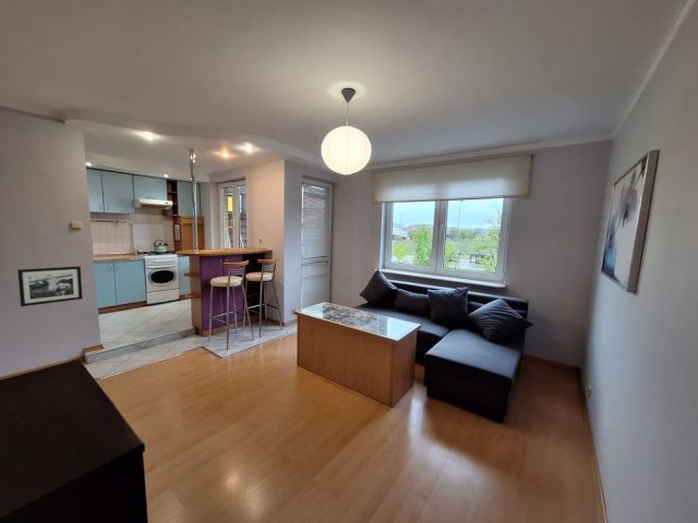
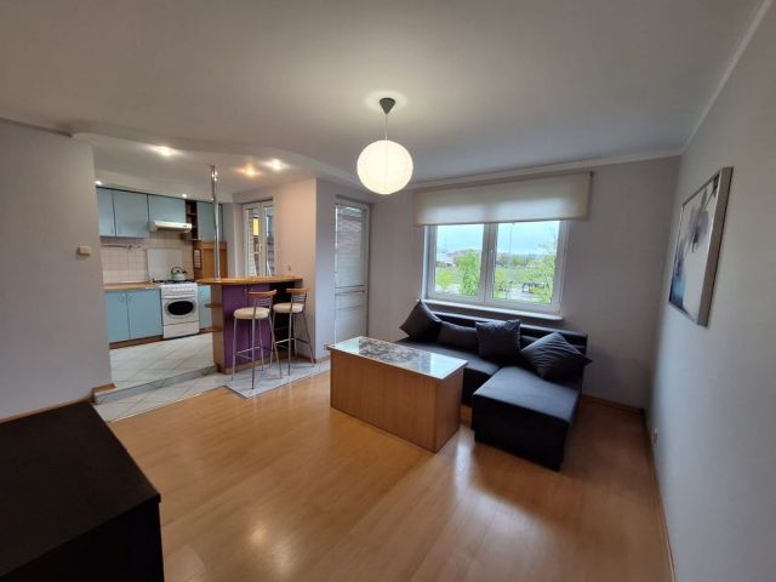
- picture frame [16,265,84,307]
